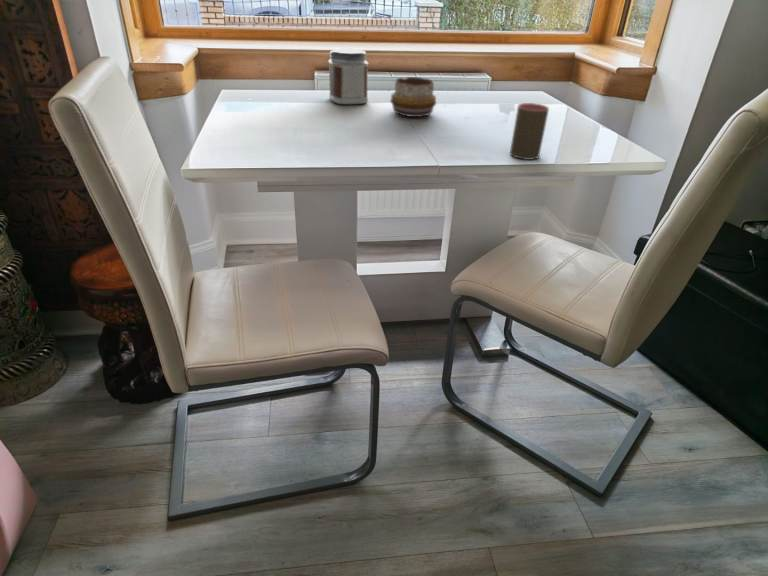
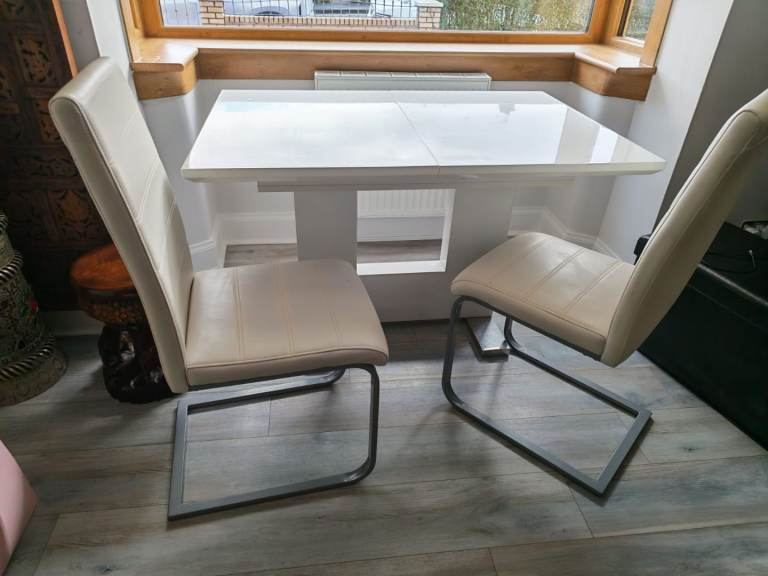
- cup [509,102,550,161]
- decorative bowl [389,76,437,118]
- jar [327,47,369,105]
